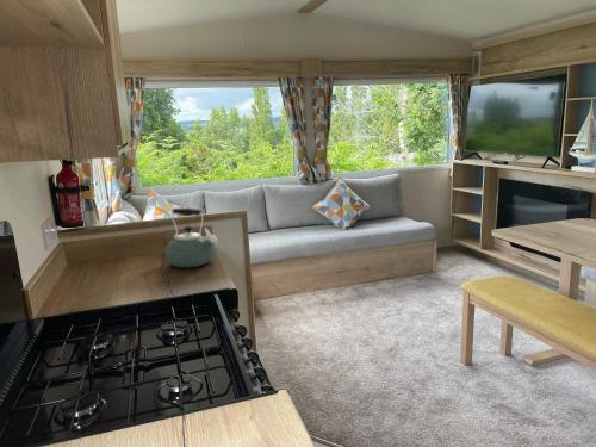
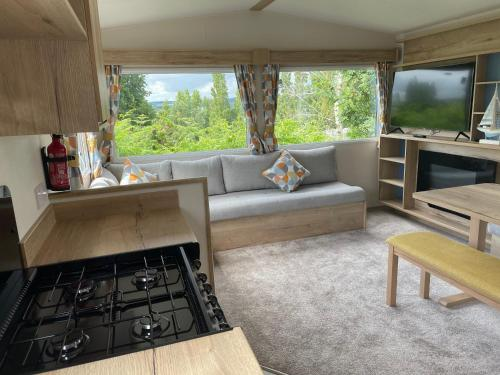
- kettle [164,207,218,269]
